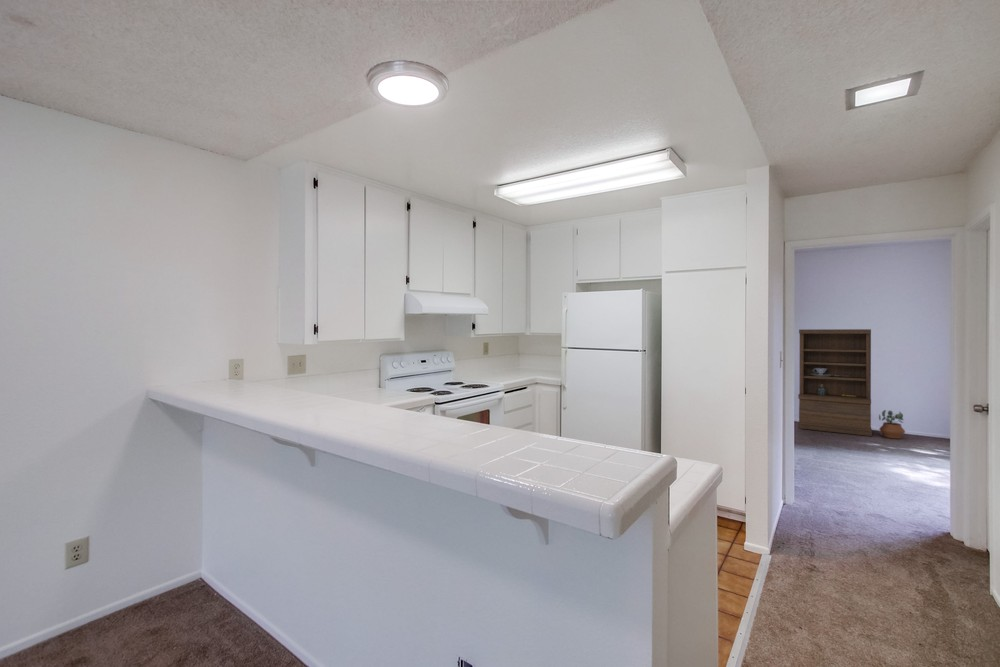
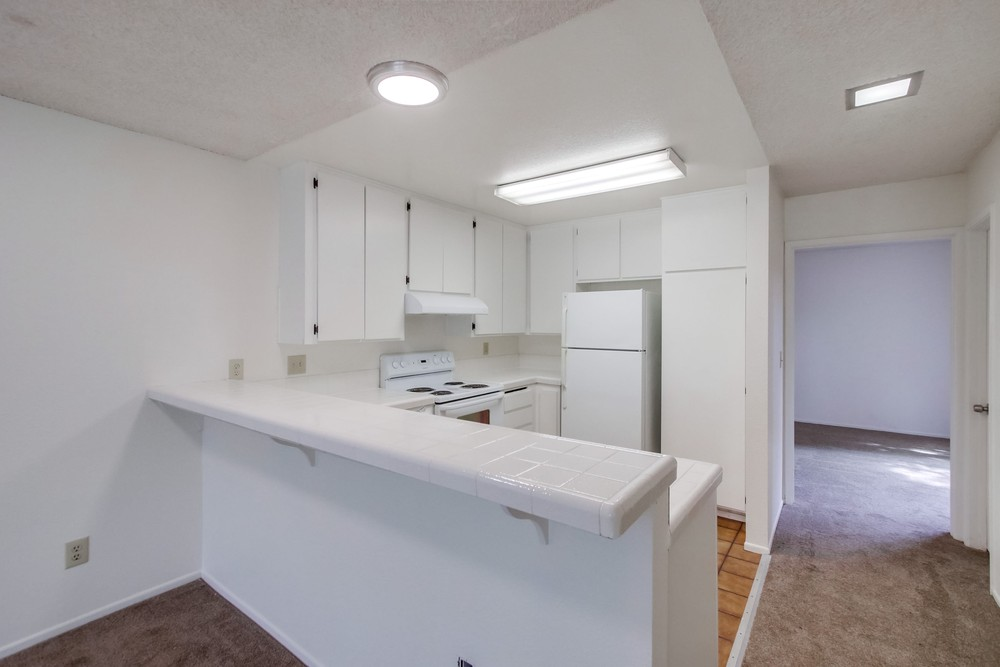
- potted plant [878,409,906,440]
- bookshelf [797,328,873,437]
